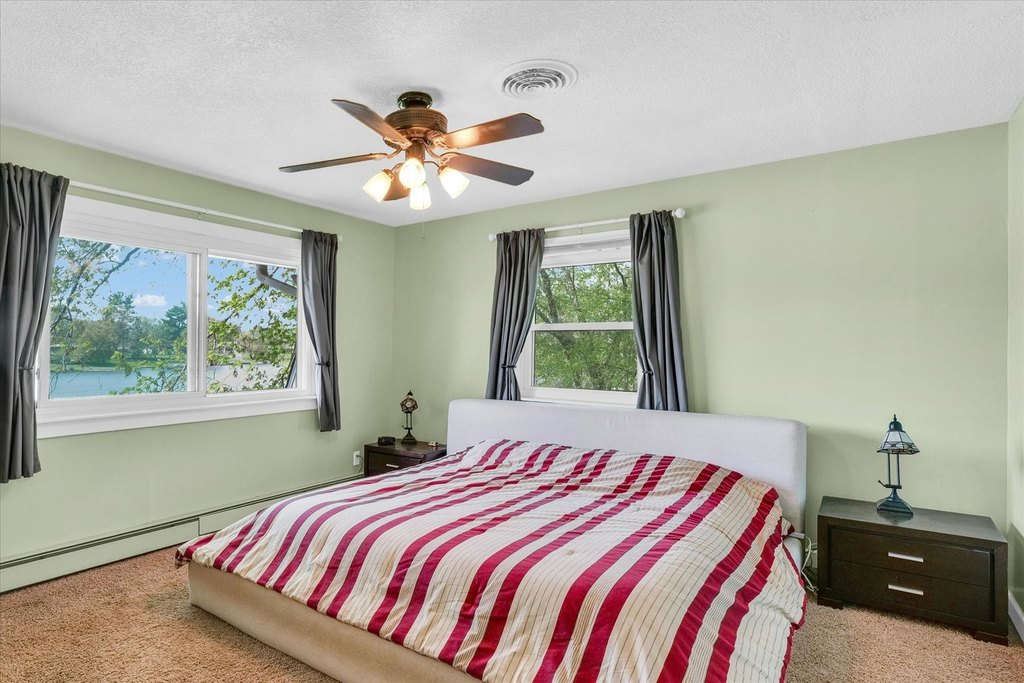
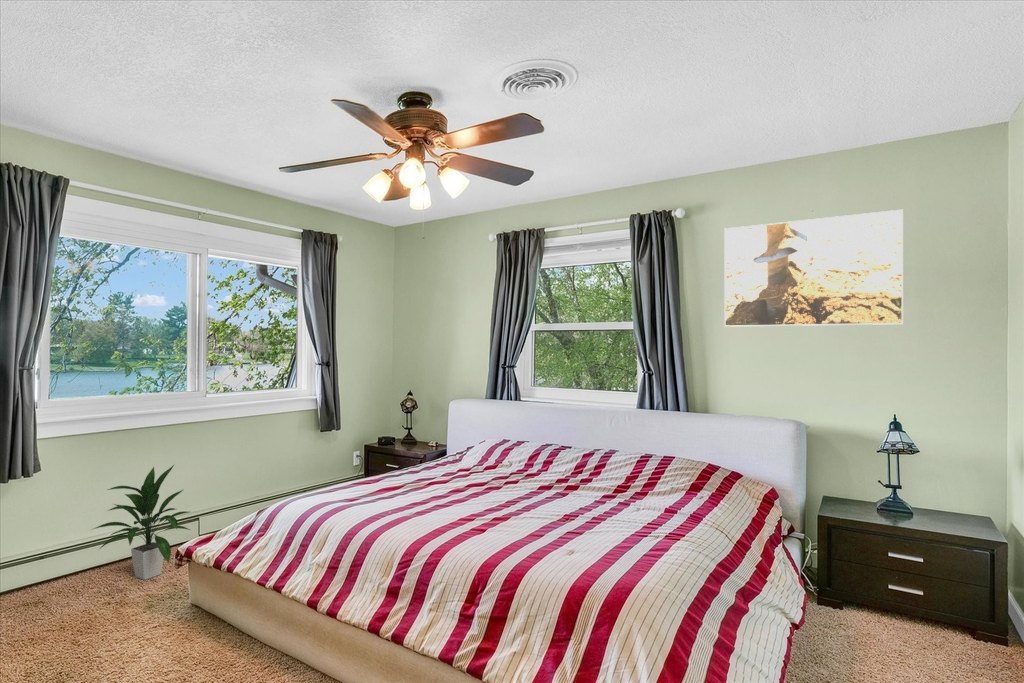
+ indoor plant [90,463,191,581]
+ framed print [723,209,904,328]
